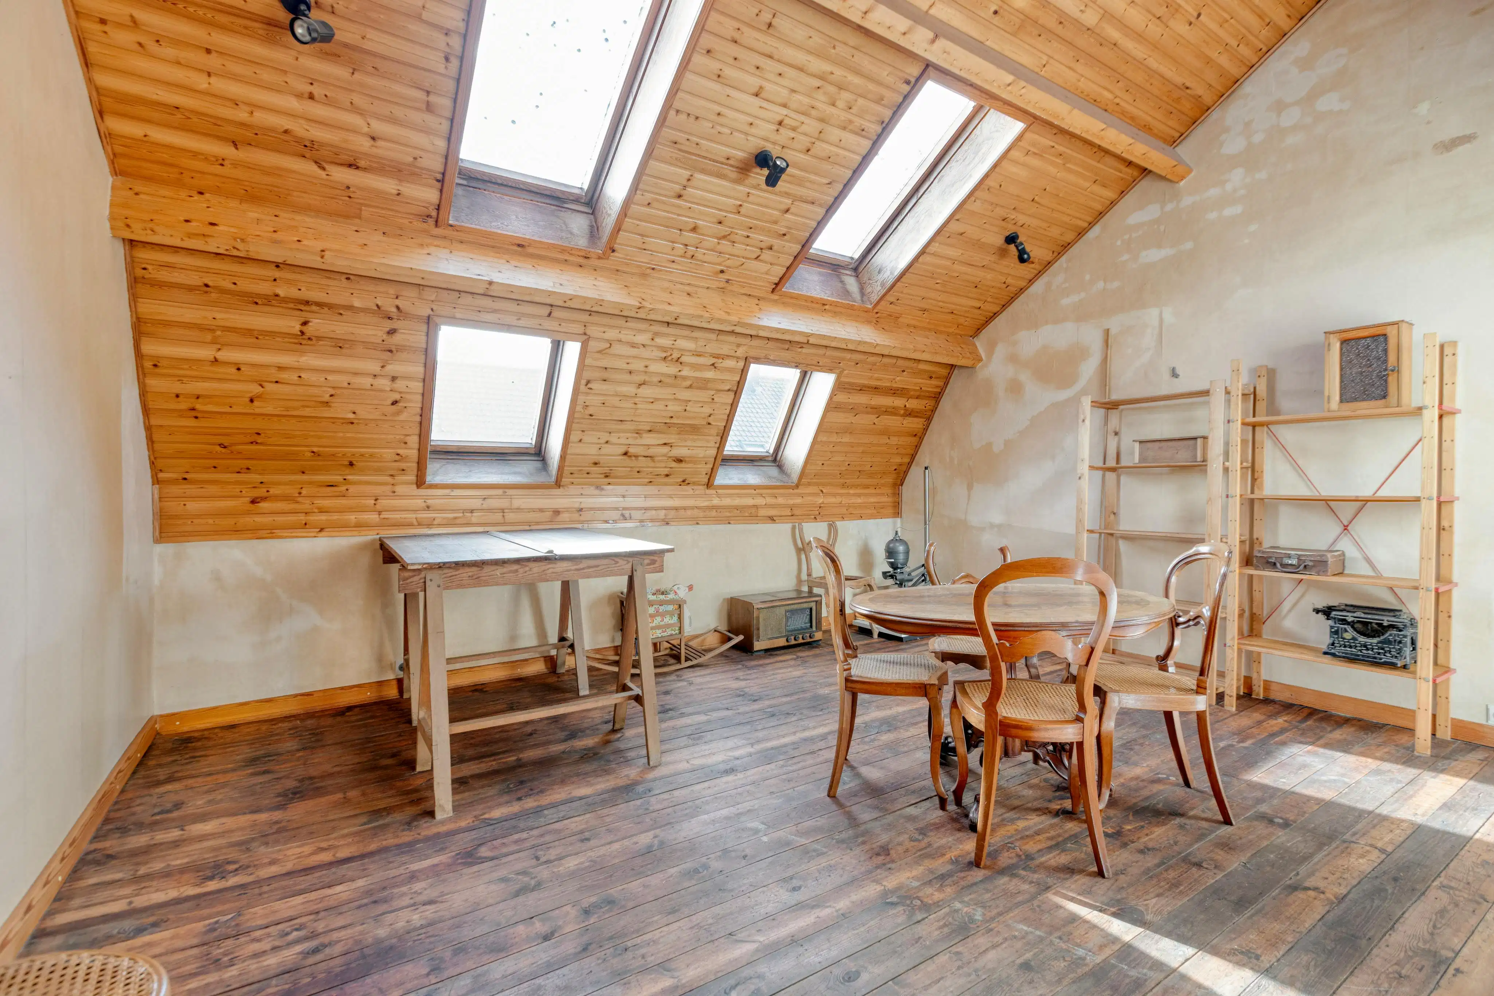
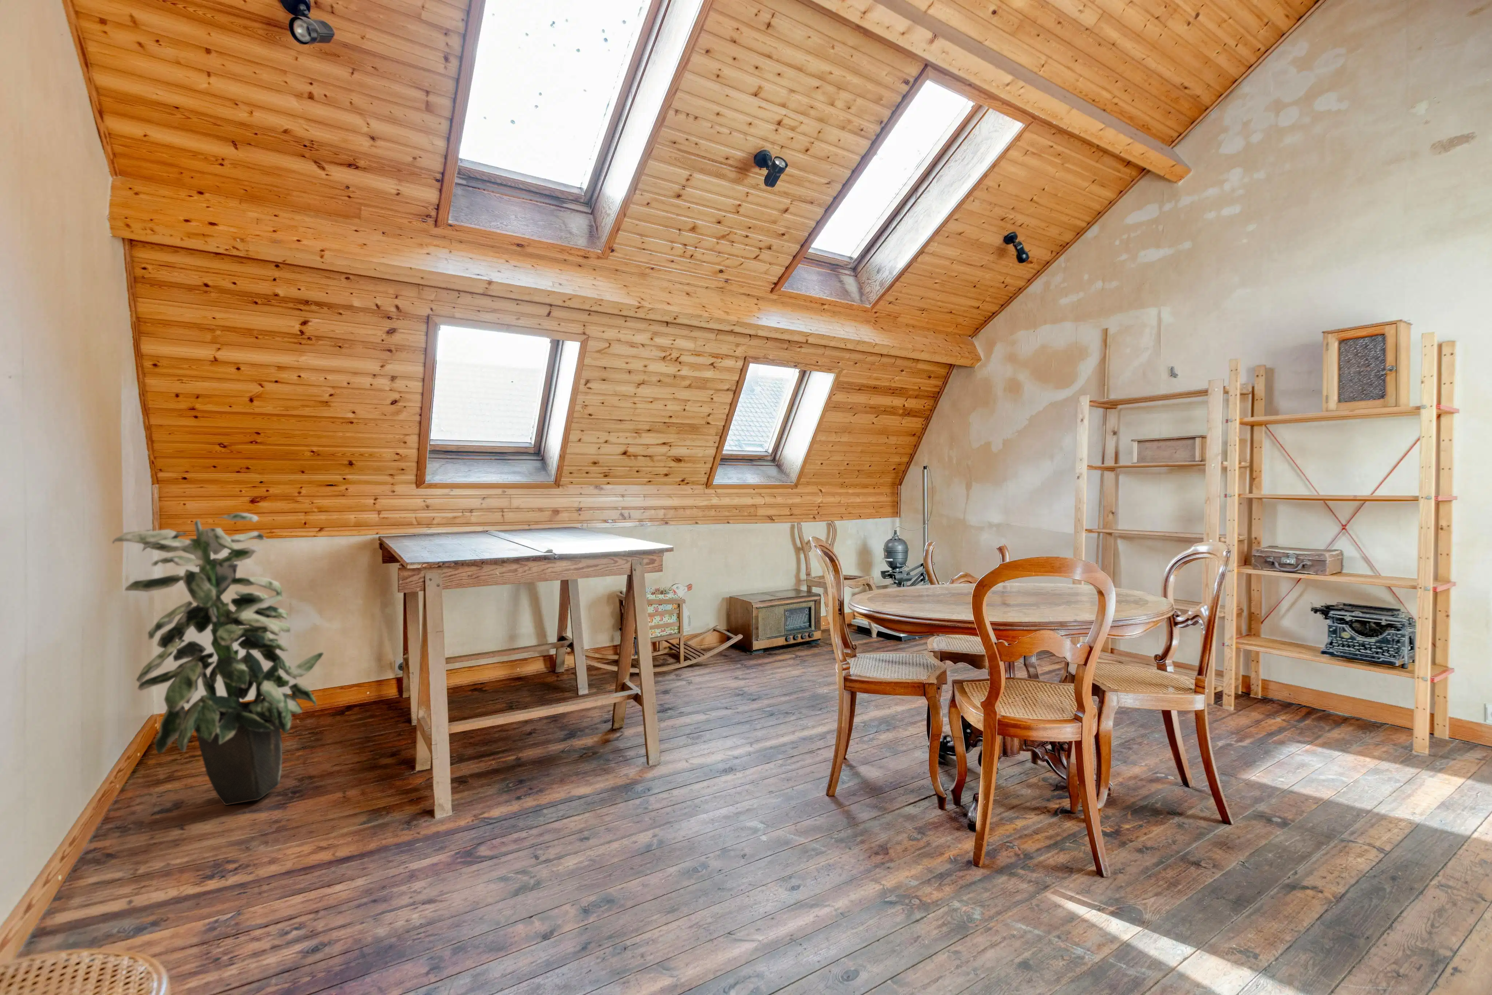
+ indoor plant [112,513,324,805]
